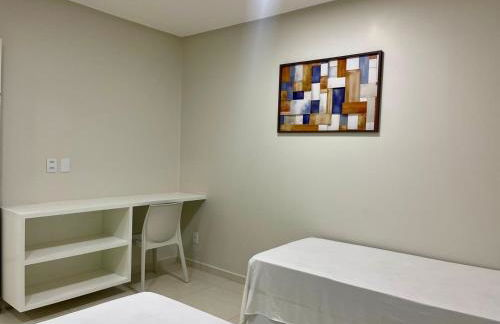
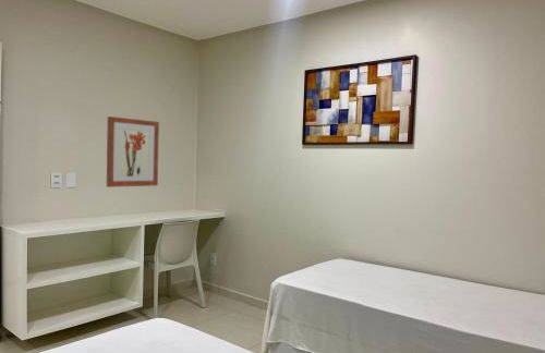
+ wall art [106,115,160,188]
